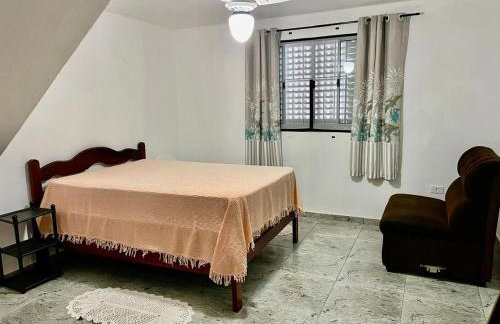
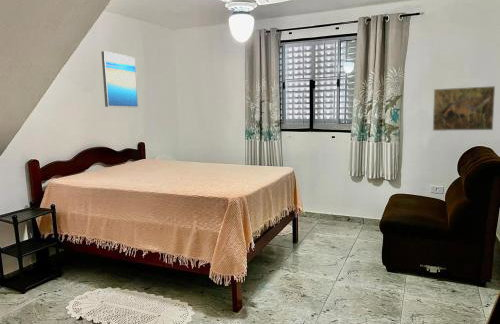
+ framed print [432,85,496,132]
+ wall art [100,50,139,109]
